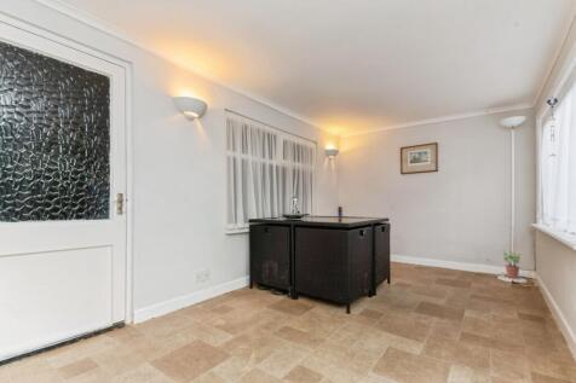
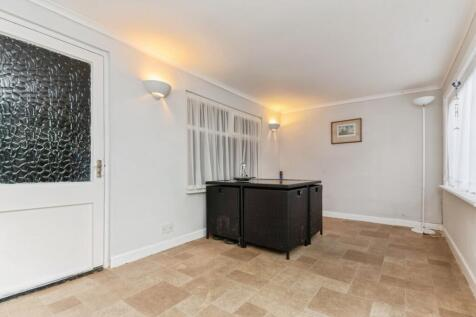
- potted plant [500,249,523,279]
